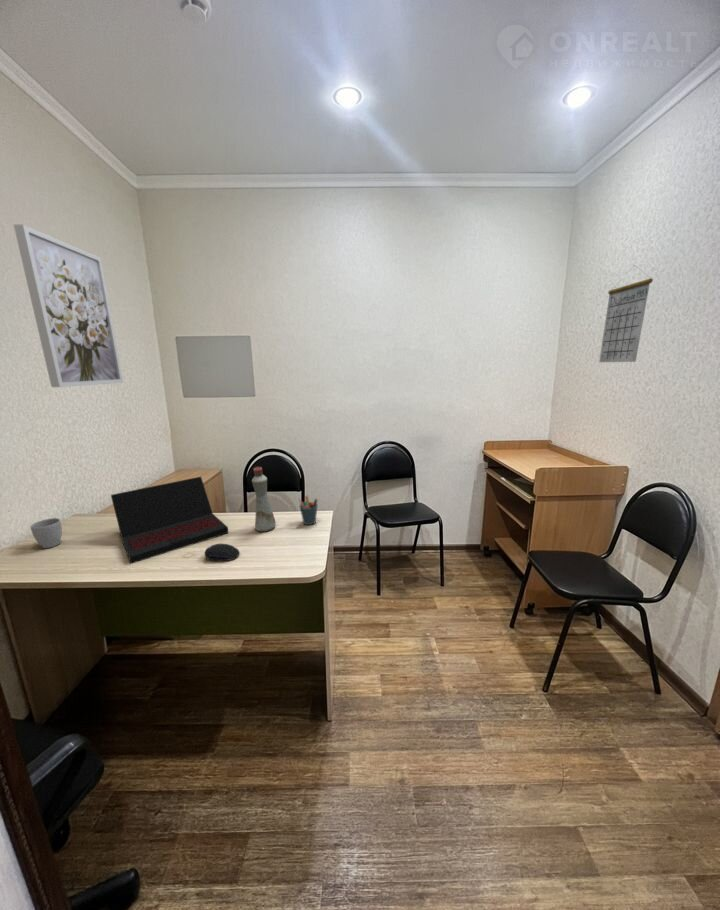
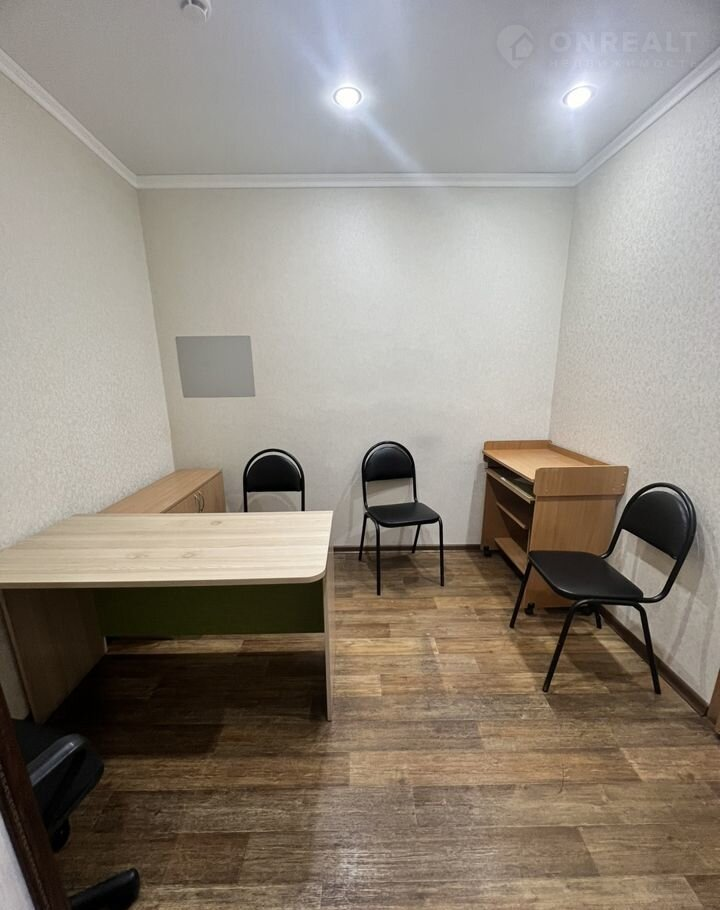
- pen holder [298,495,319,526]
- mug [30,517,63,549]
- bottle [251,466,277,532]
- laptop [110,476,229,565]
- calendar [598,266,654,363]
- computer mouse [203,543,240,562]
- wall art [13,224,124,388]
